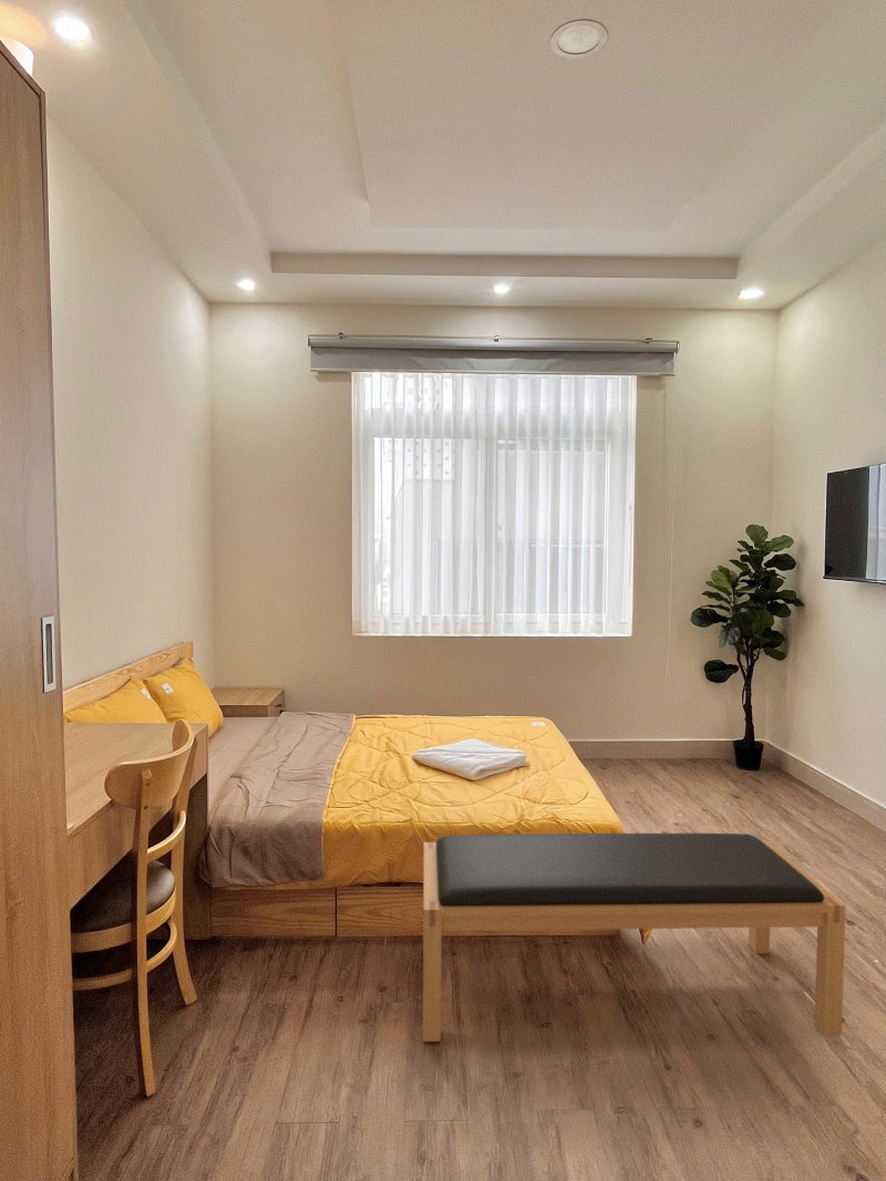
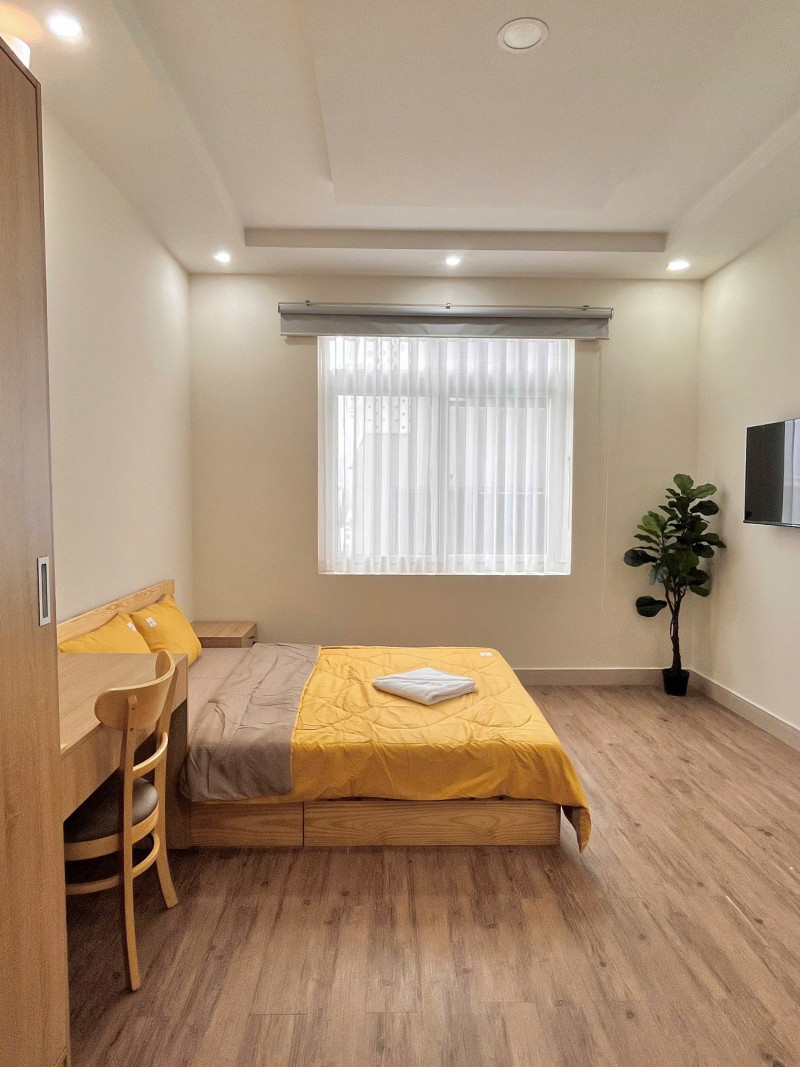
- bench [422,832,846,1043]
